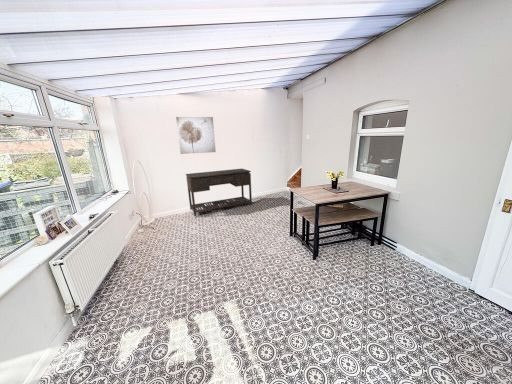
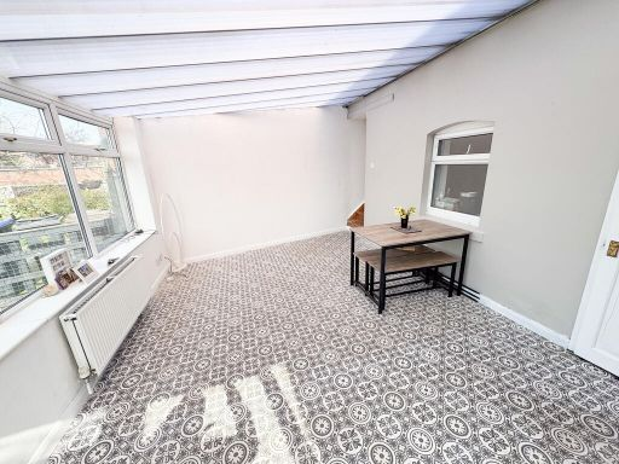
- console table [185,168,253,217]
- wall art [175,116,217,155]
